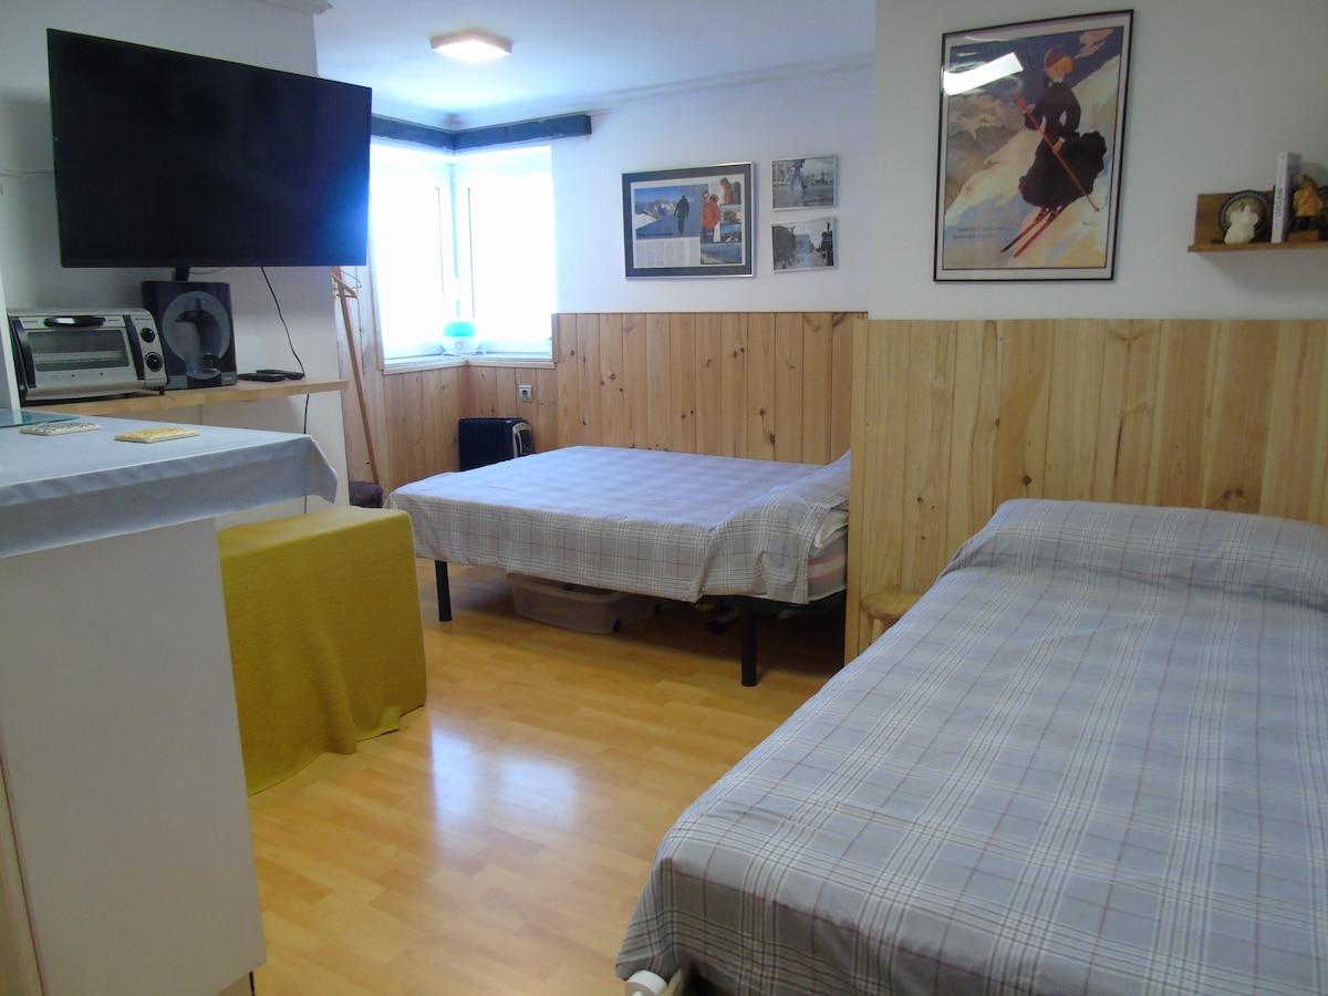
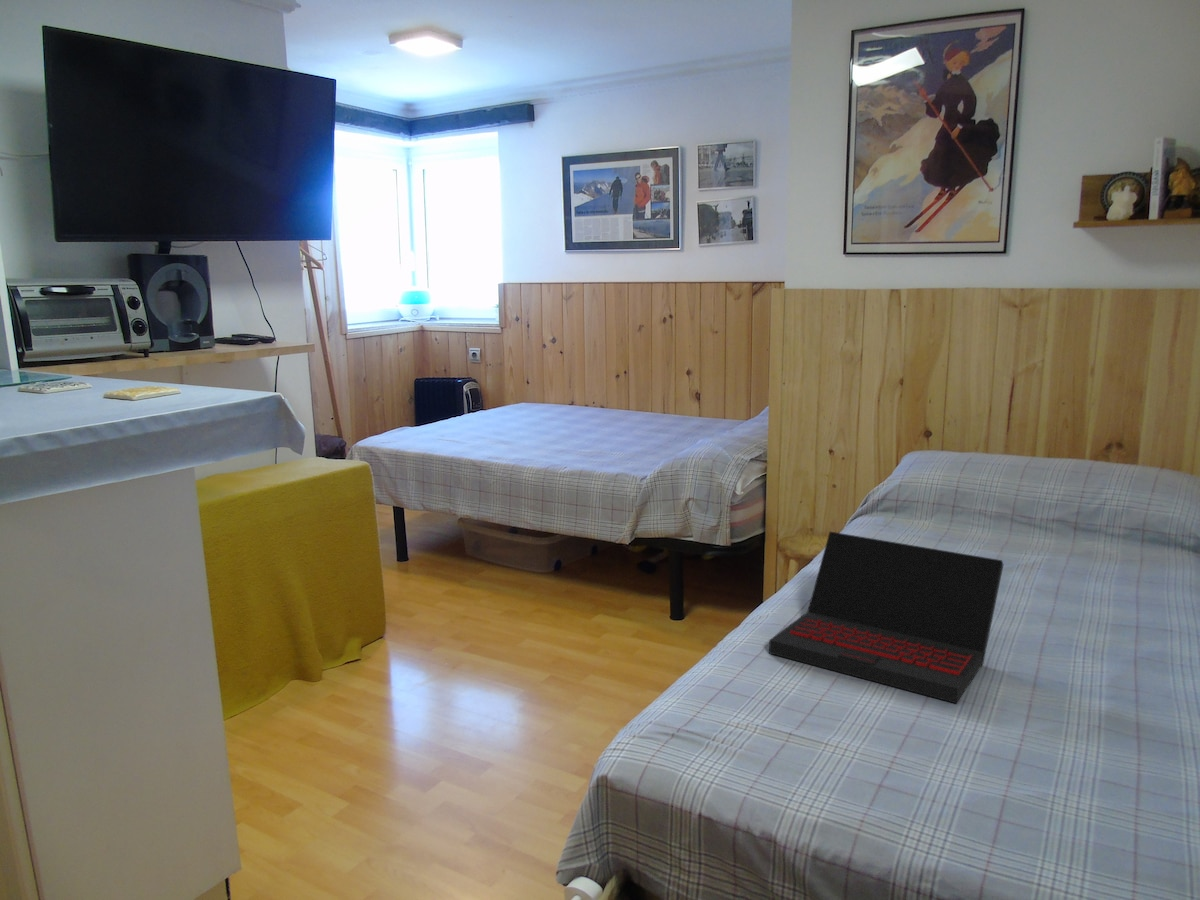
+ laptop [768,531,1004,705]
